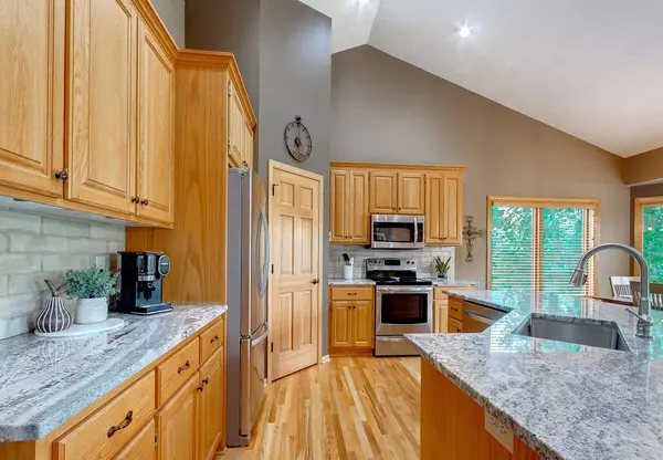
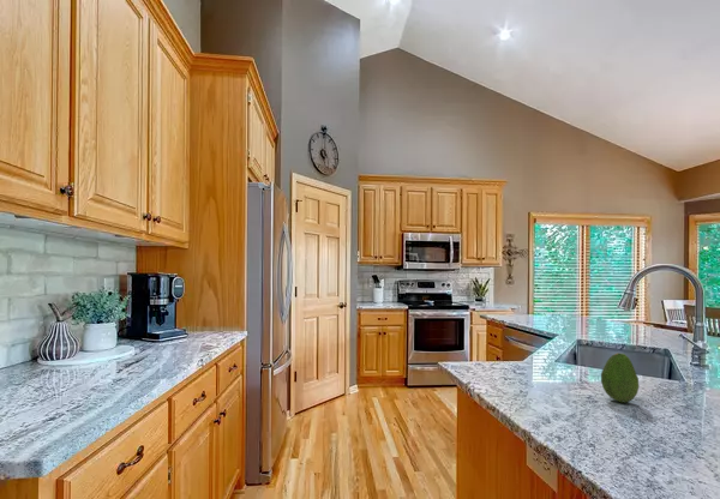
+ fruit [600,351,640,404]
